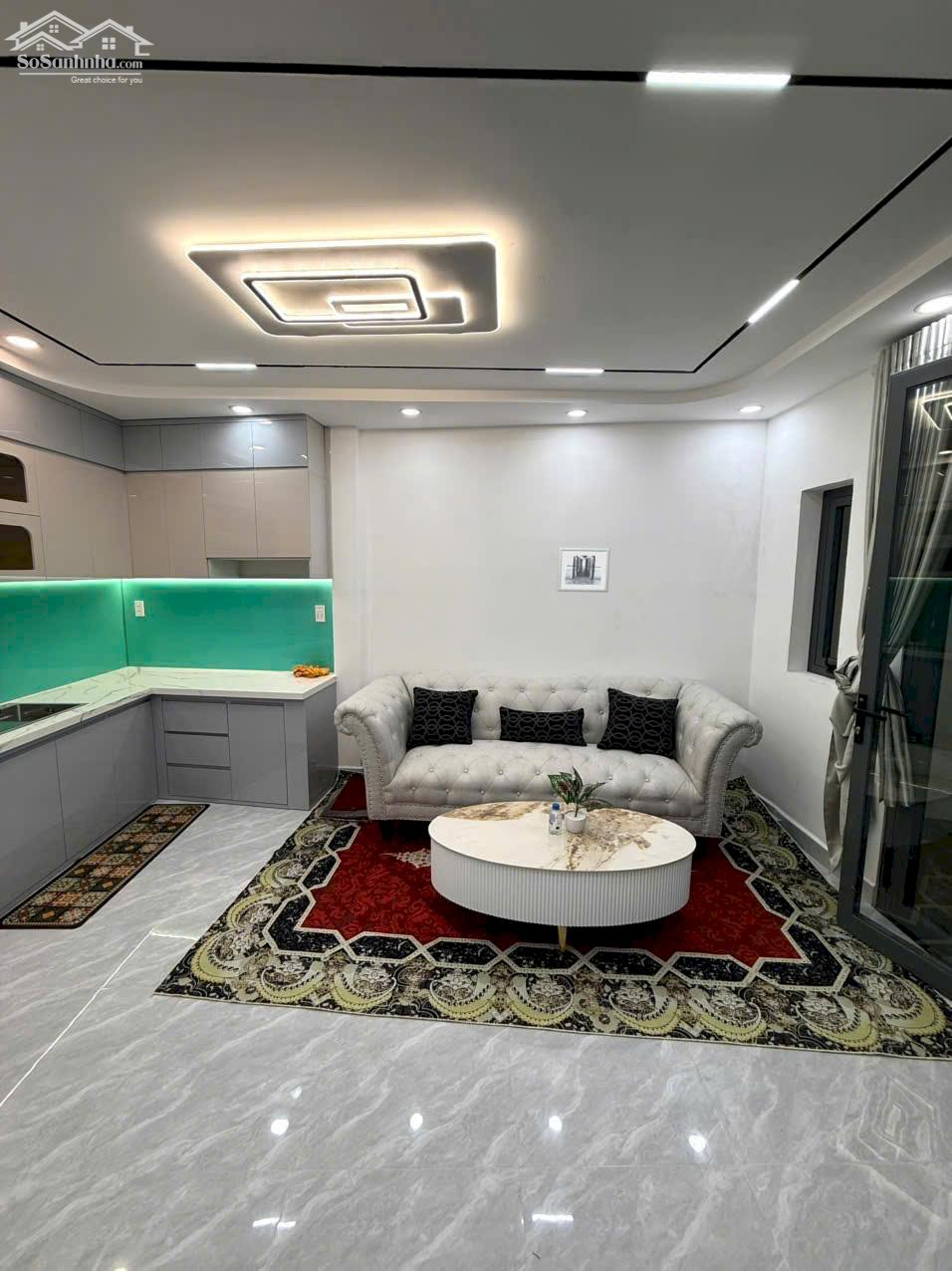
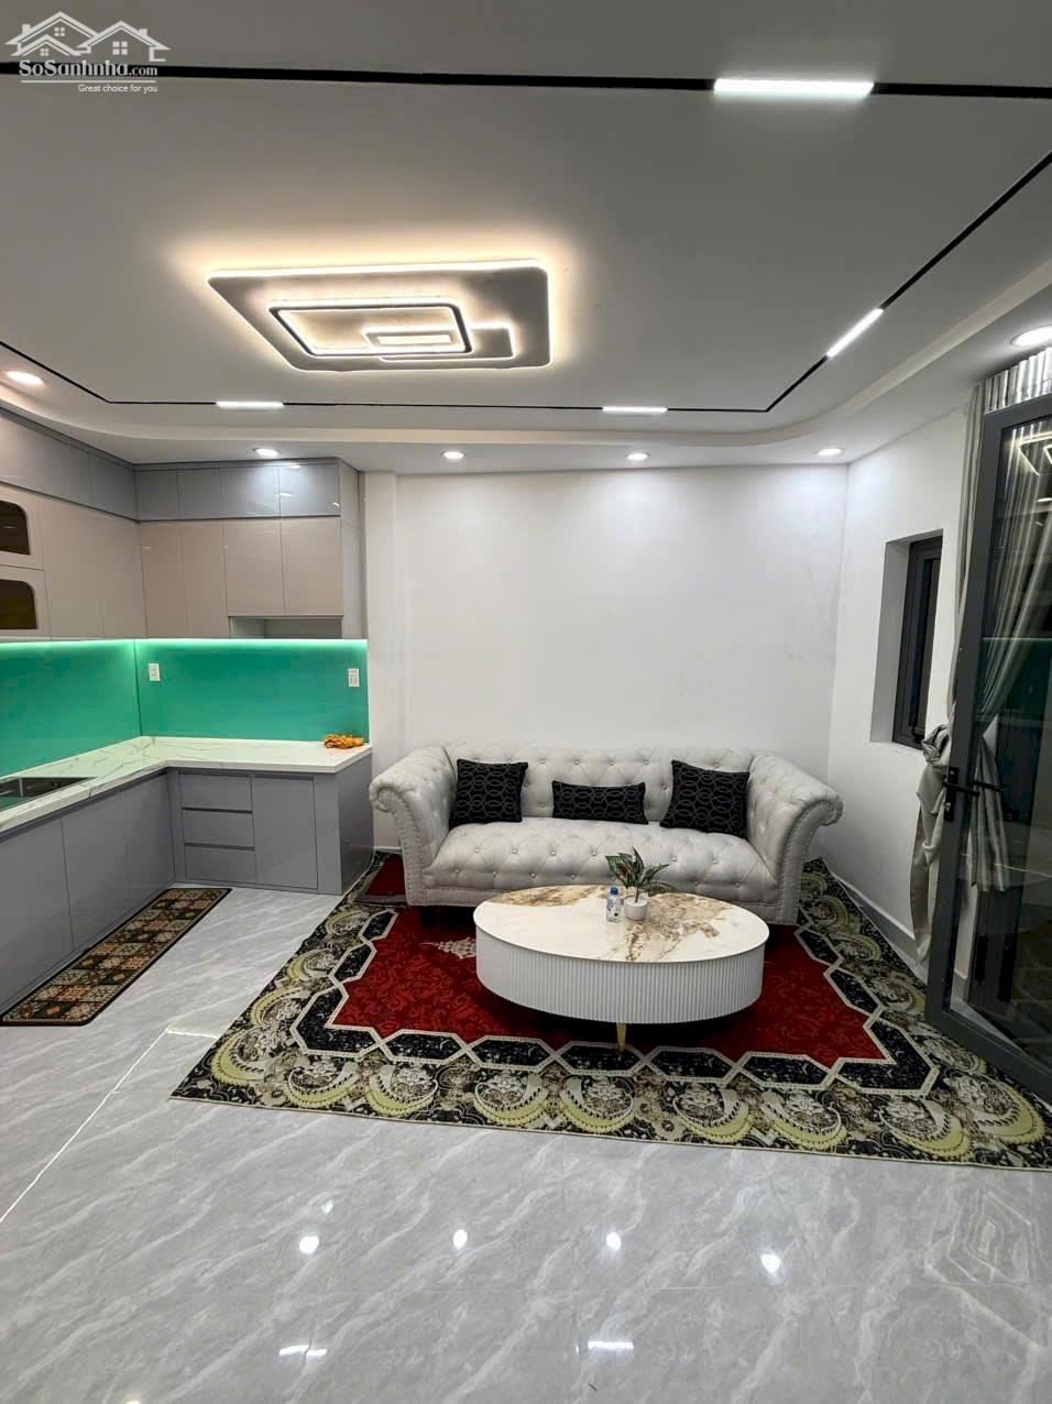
- wall art [557,547,611,594]
